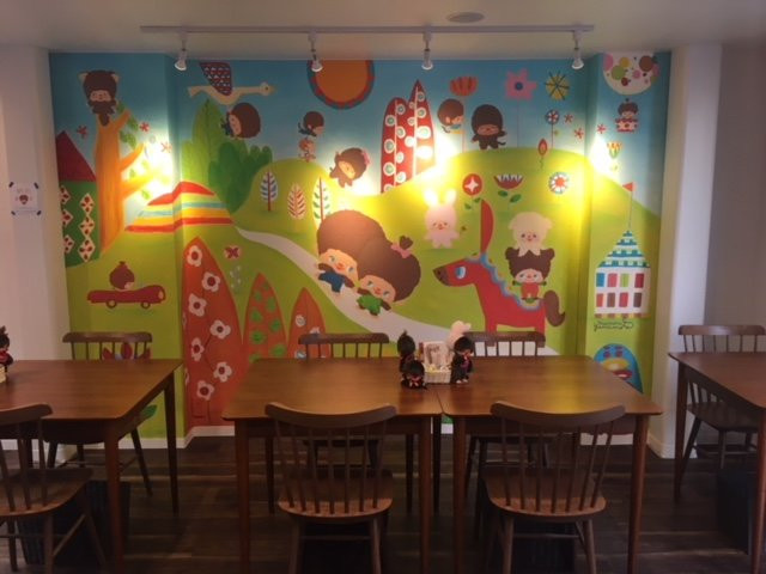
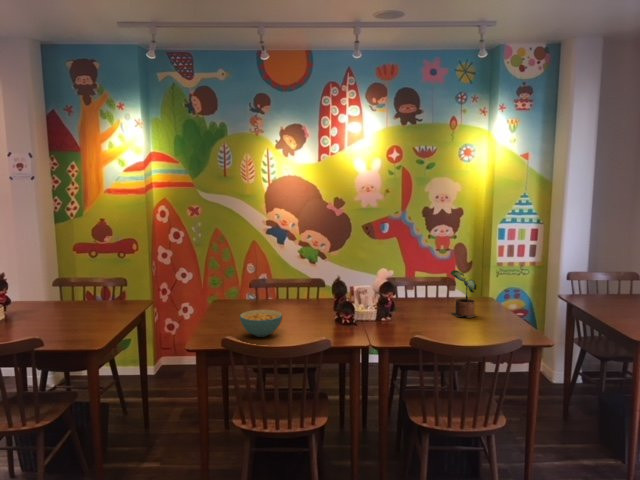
+ cereal bowl [239,309,284,338]
+ potted plant [450,269,478,319]
